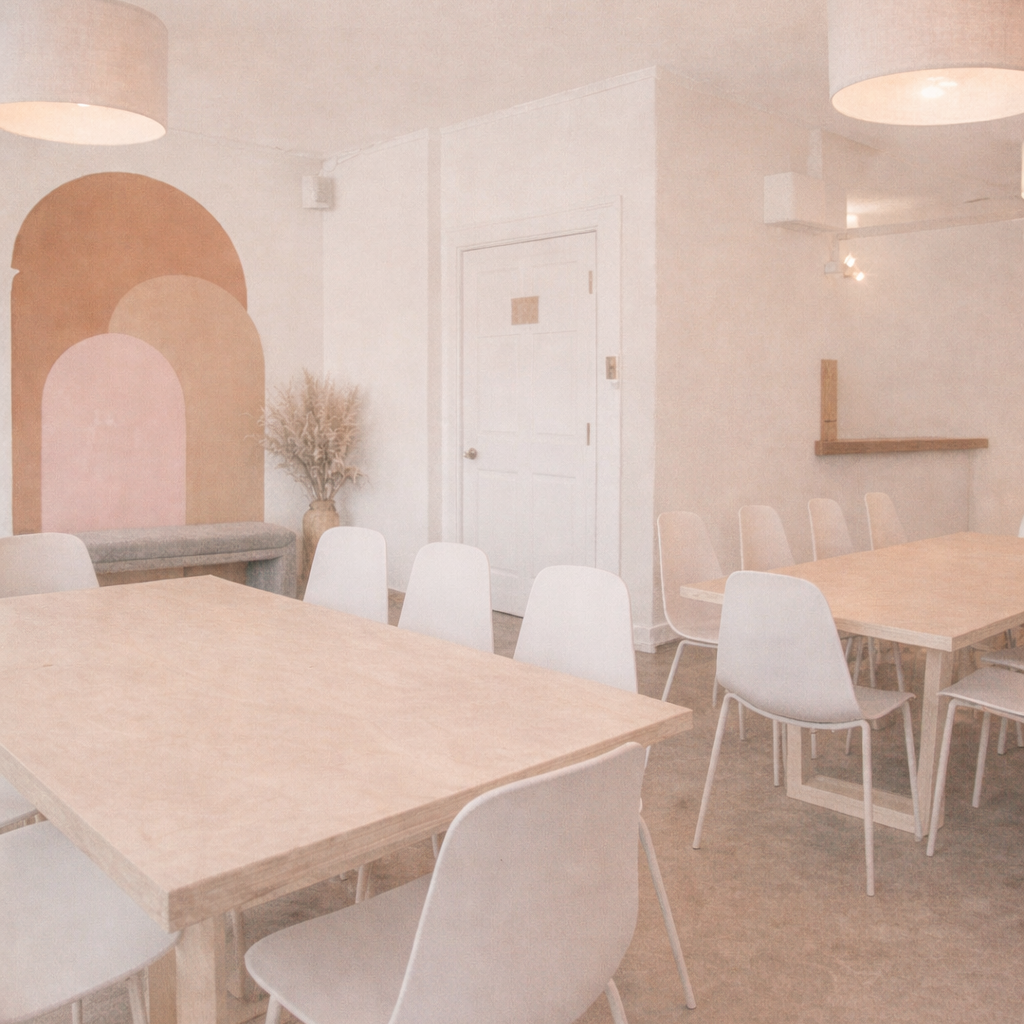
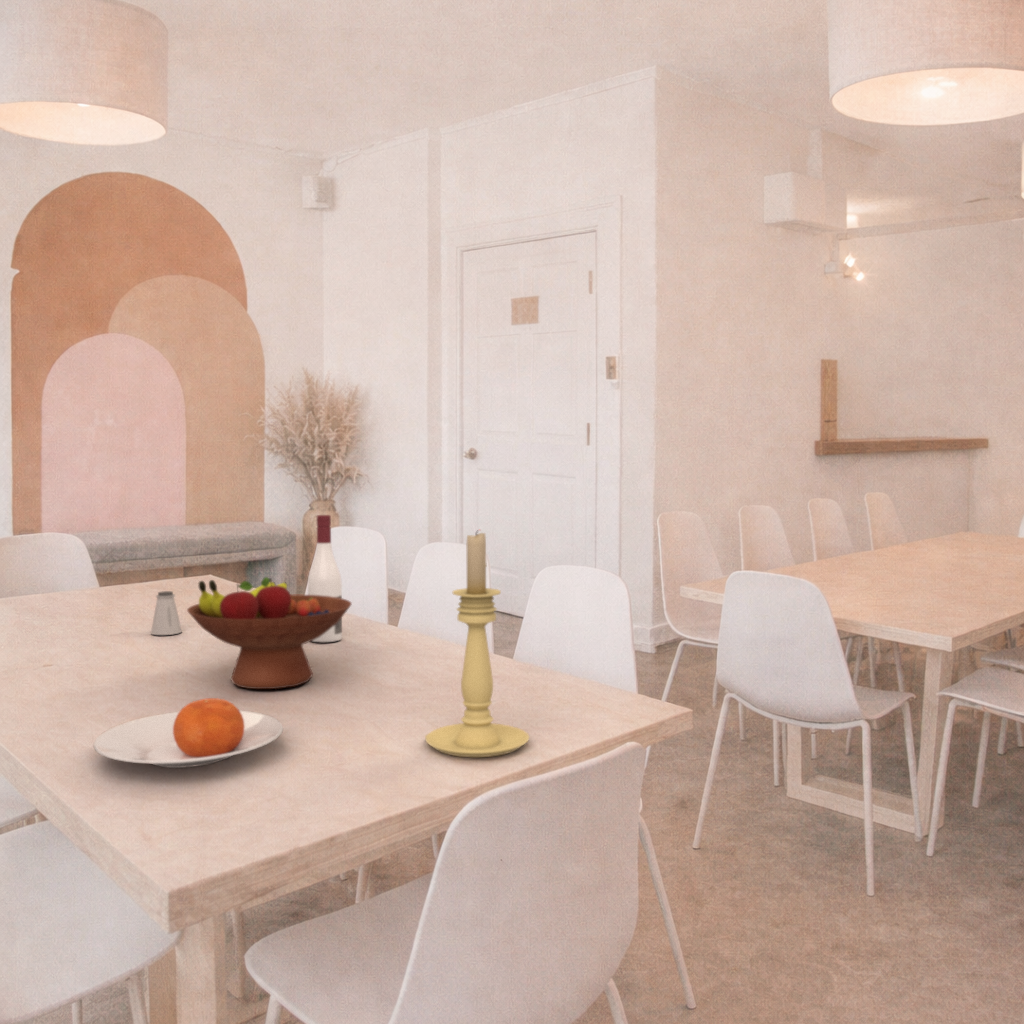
+ candle holder [424,529,530,758]
+ fruit bowl [186,576,353,690]
+ saltshaker [150,590,183,636]
+ alcohol [307,514,343,643]
+ plate [93,697,284,769]
